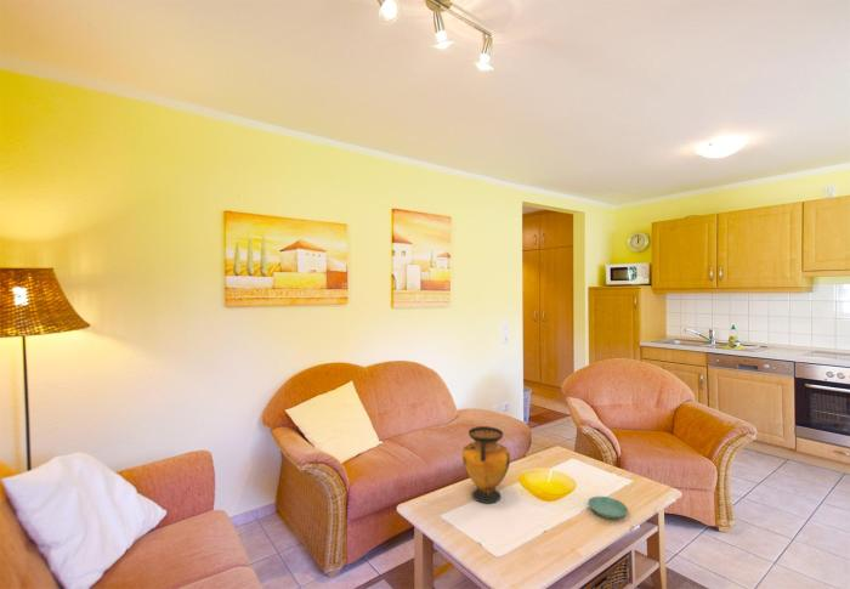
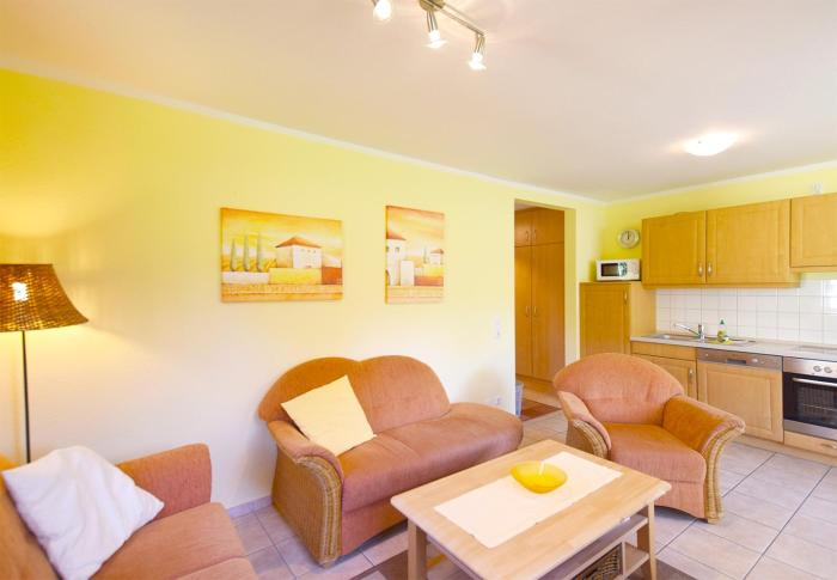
- vase [460,425,511,504]
- saucer [586,495,629,520]
